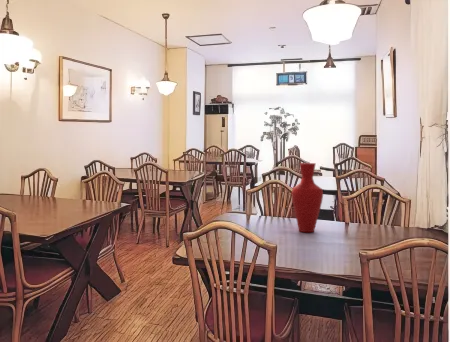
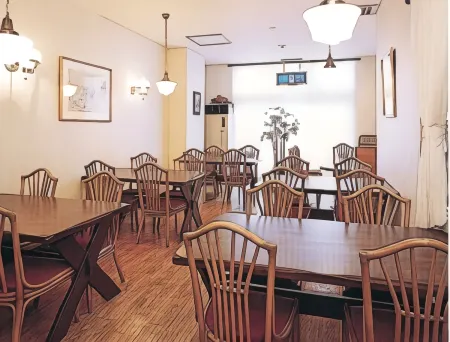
- vase [291,162,324,233]
